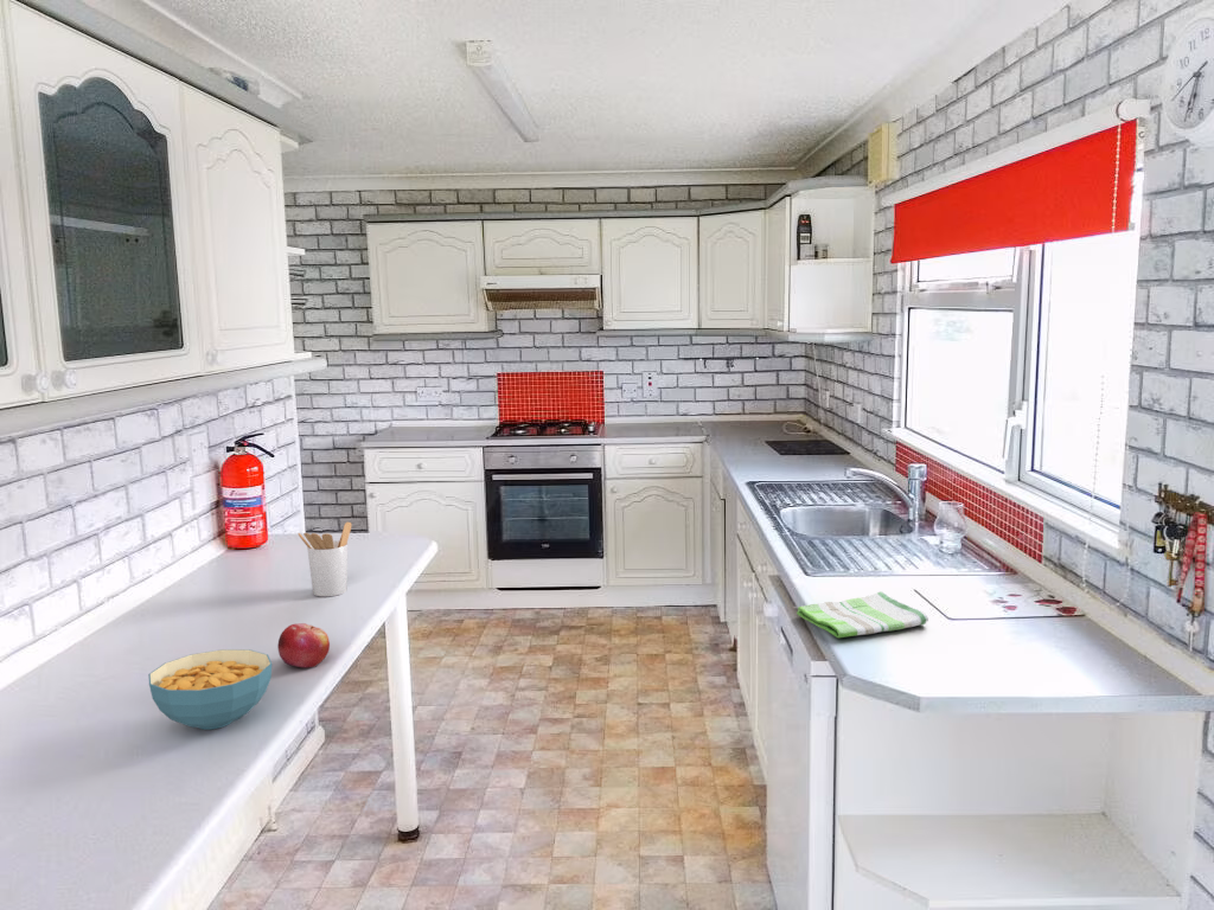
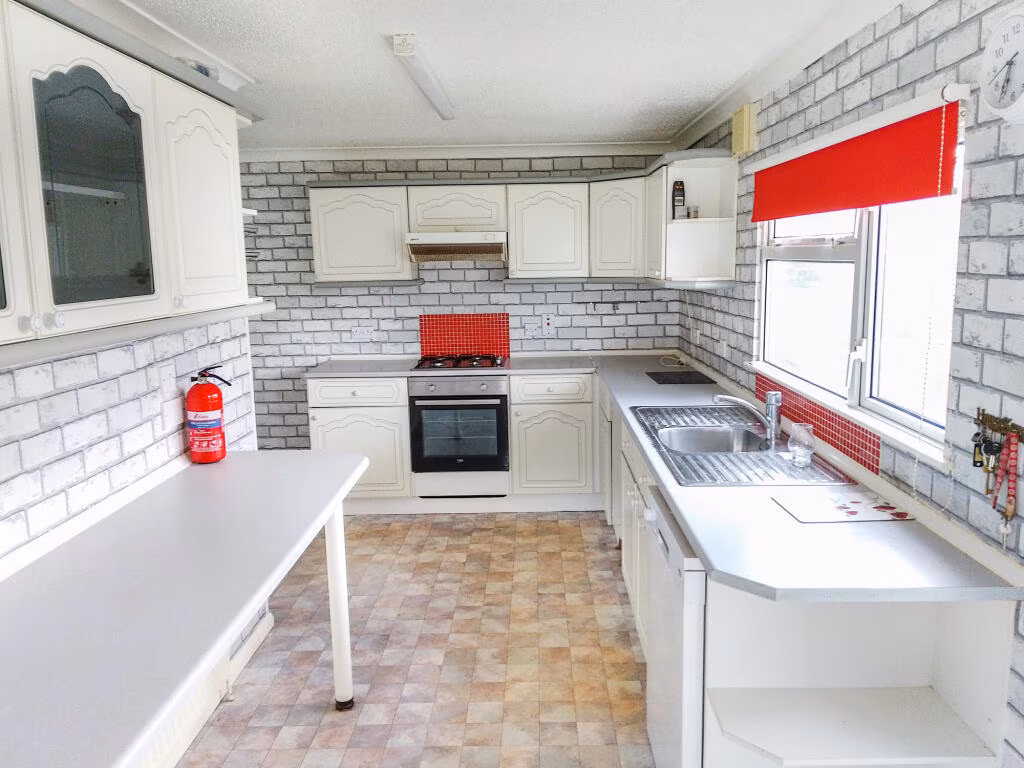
- fruit [276,622,331,668]
- cereal bowl [147,648,273,731]
- dish towel [796,590,929,639]
- utensil holder [296,521,353,597]
